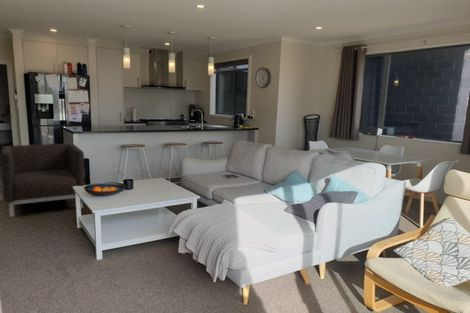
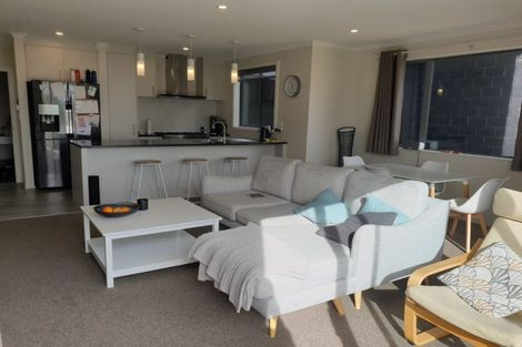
- armchair [0,143,86,218]
